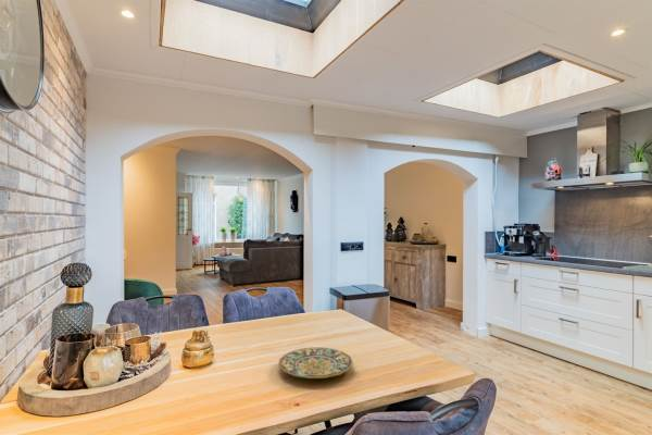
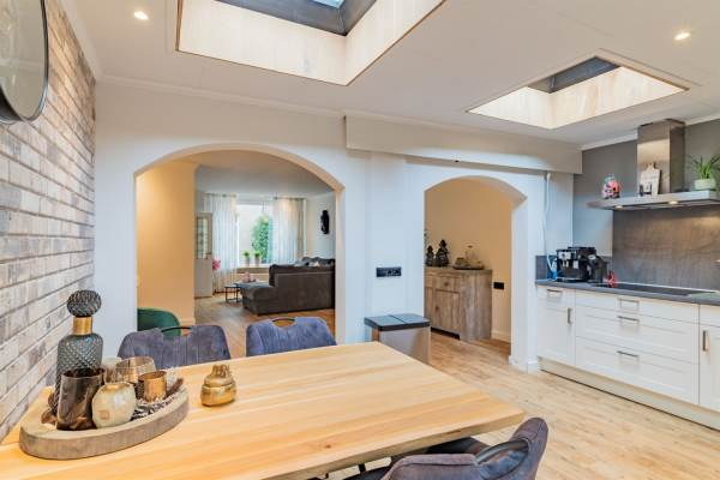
- plate [277,346,354,380]
